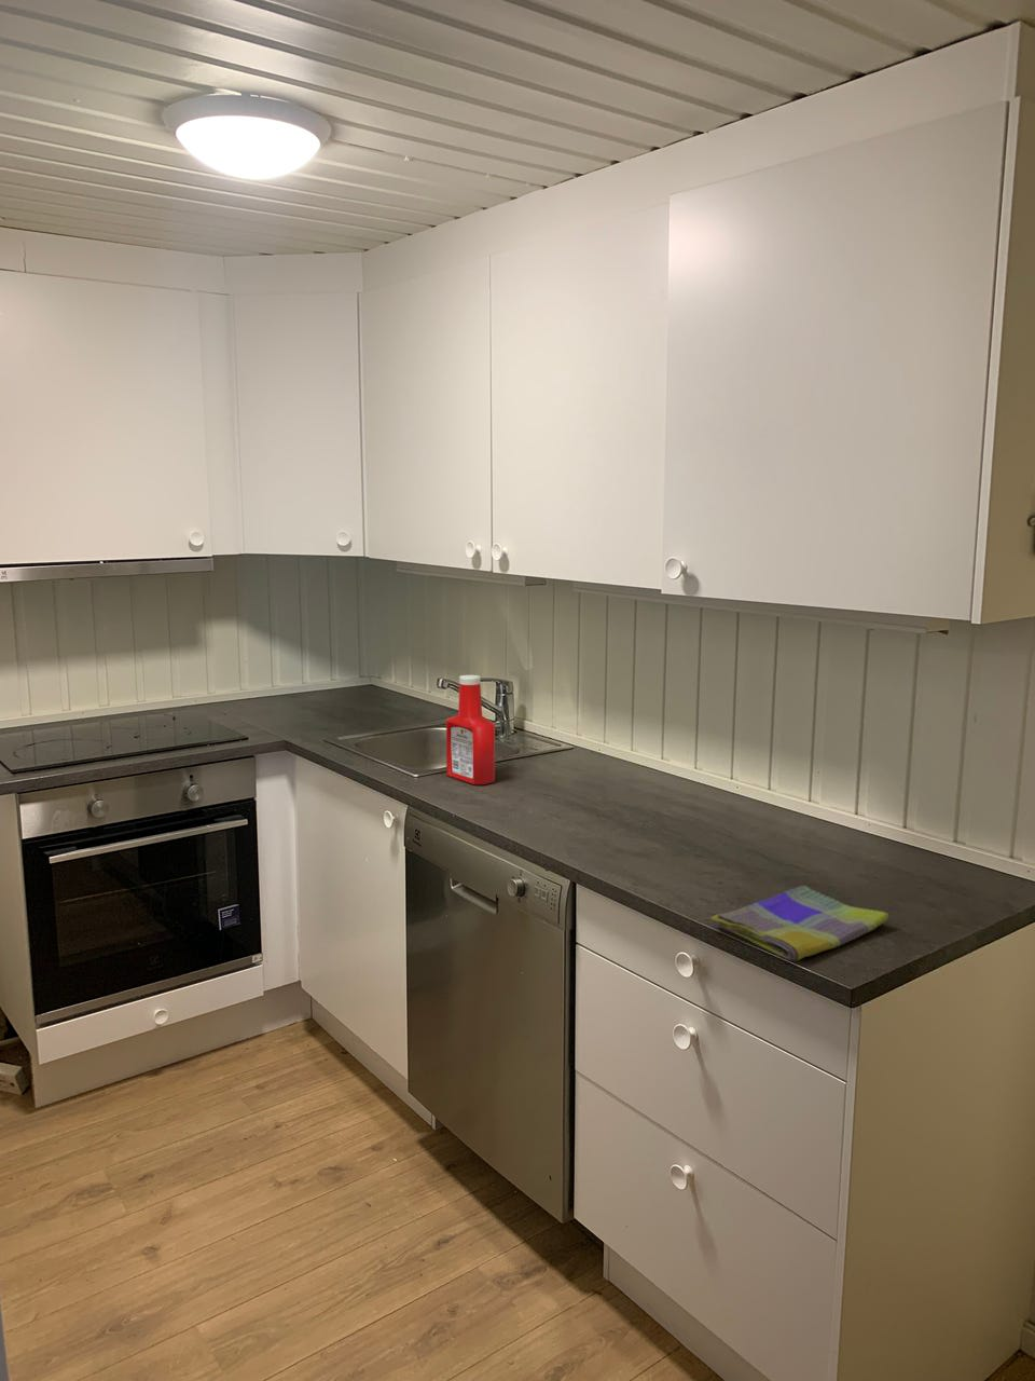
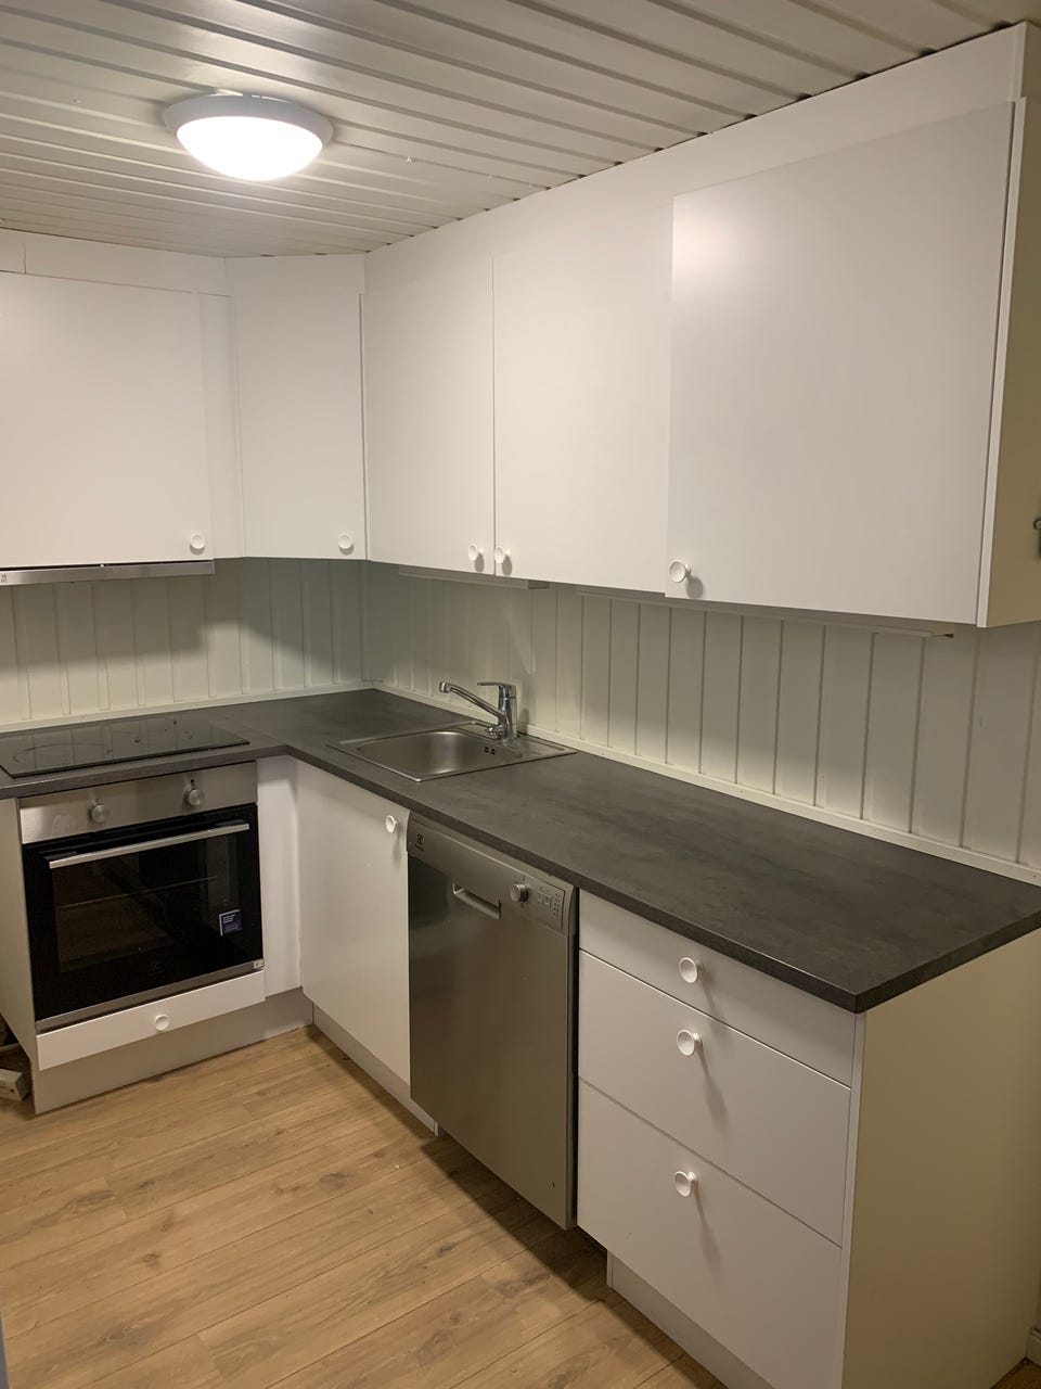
- dish towel [710,885,889,962]
- soap bottle [446,674,496,785]
